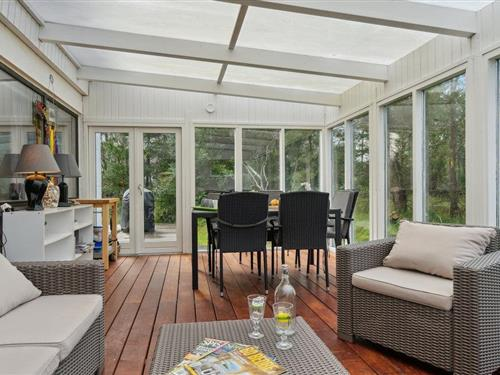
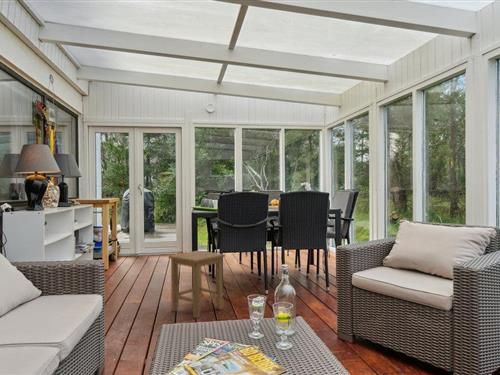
+ stool [168,250,226,319]
